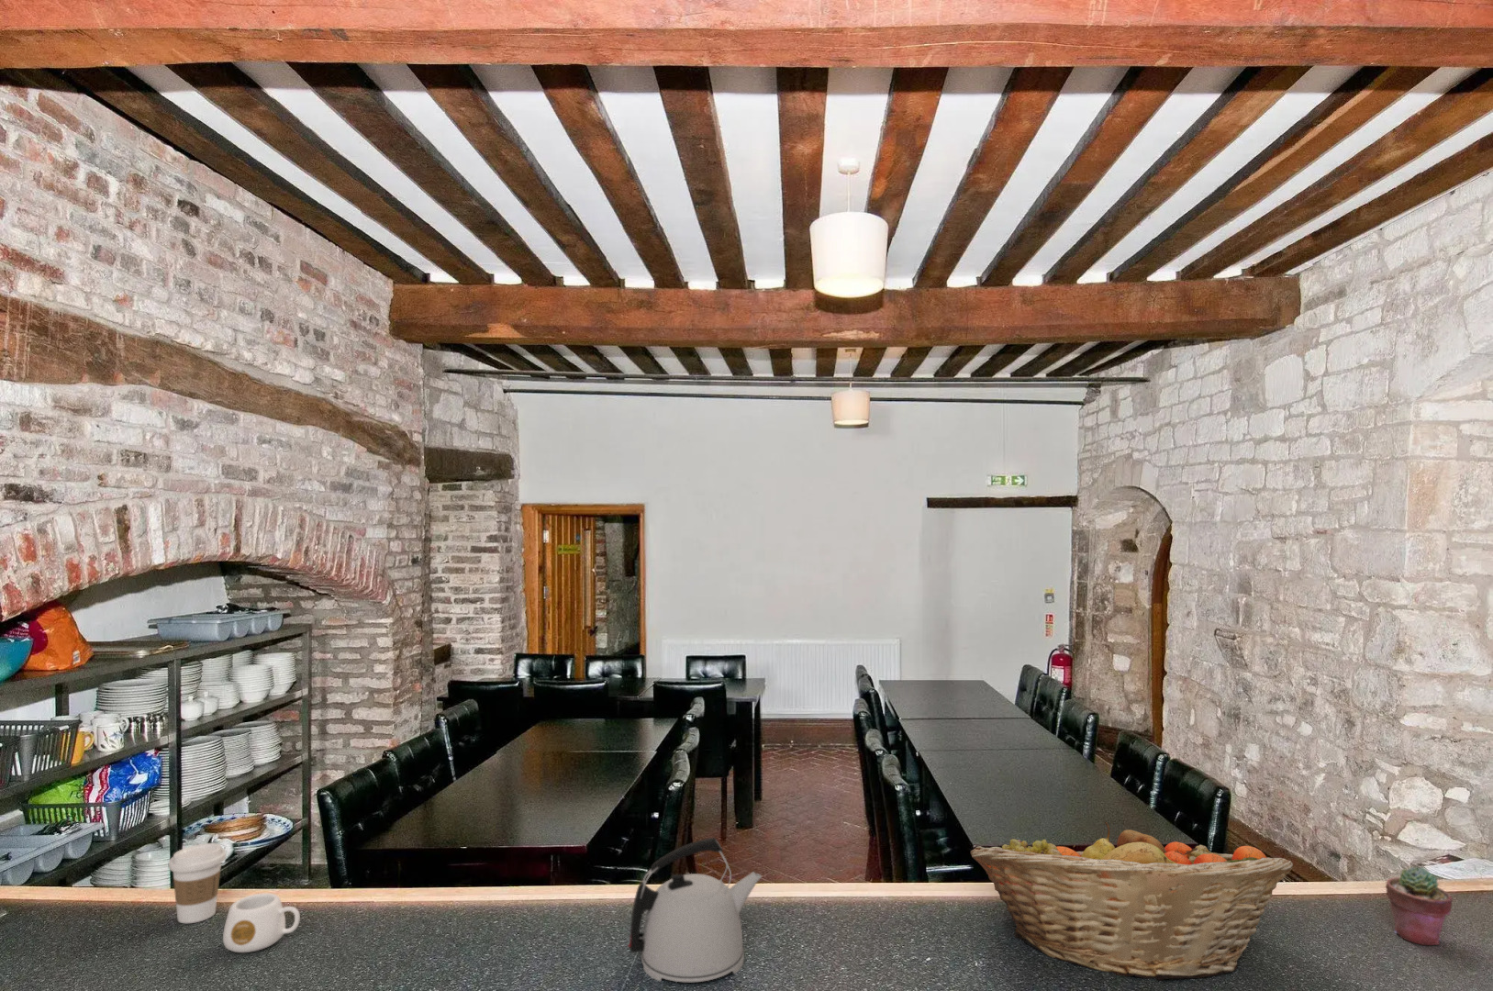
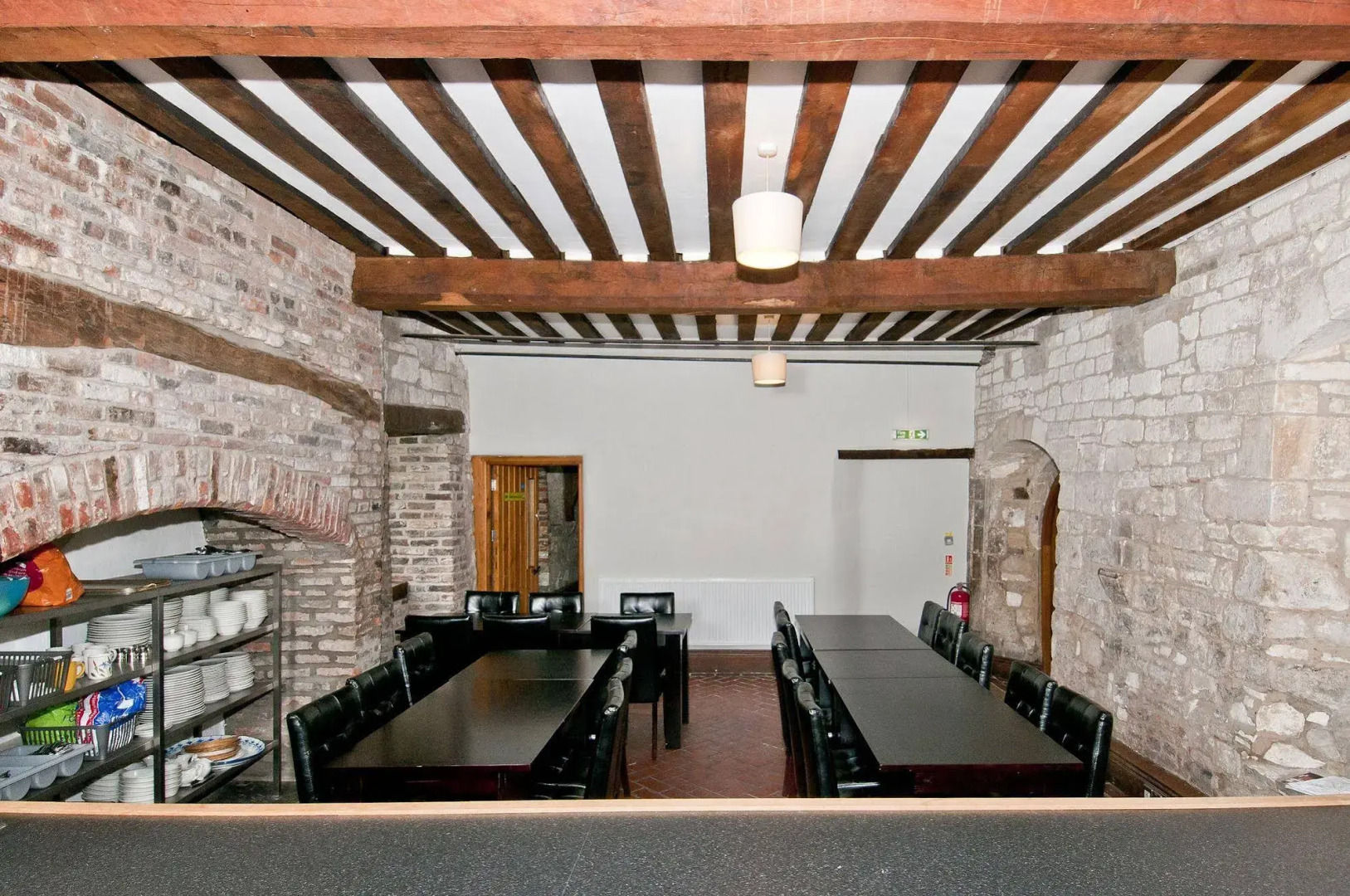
- kettle [627,837,763,983]
- mug [222,891,301,953]
- fruit basket [970,821,1294,982]
- potted succulent [1385,866,1453,946]
- coffee cup [168,843,227,924]
